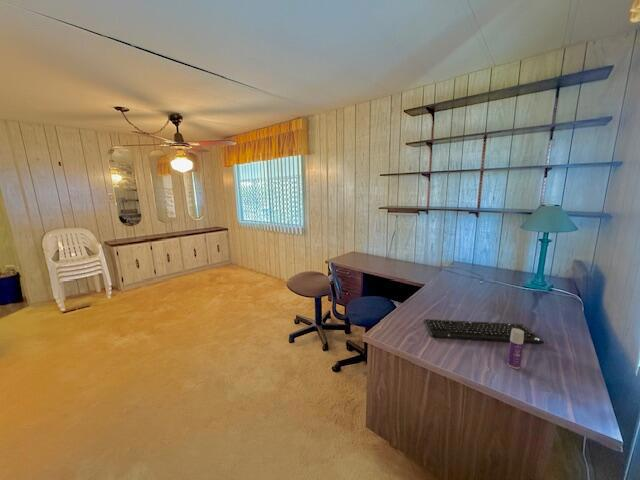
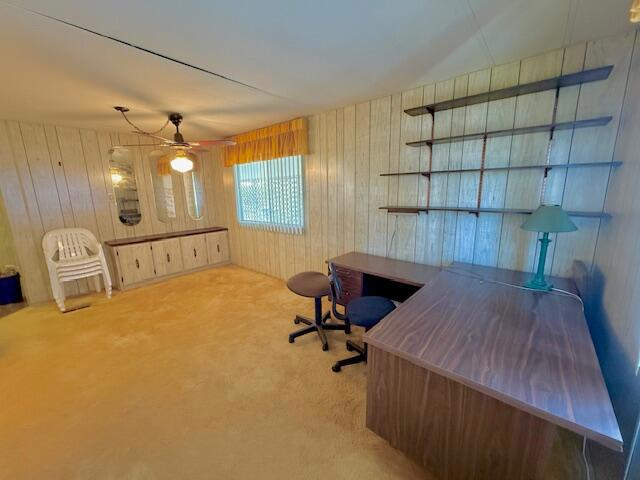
- keyboard [423,318,545,345]
- bottle [506,328,524,370]
